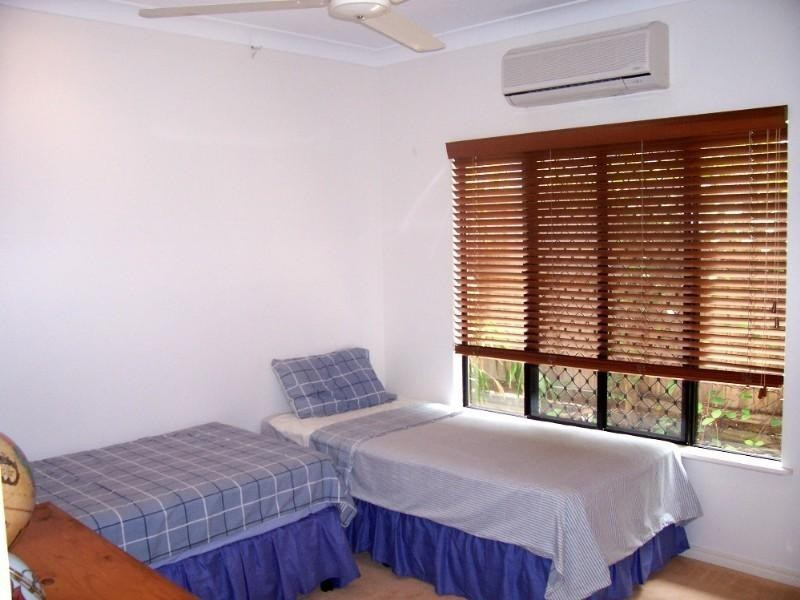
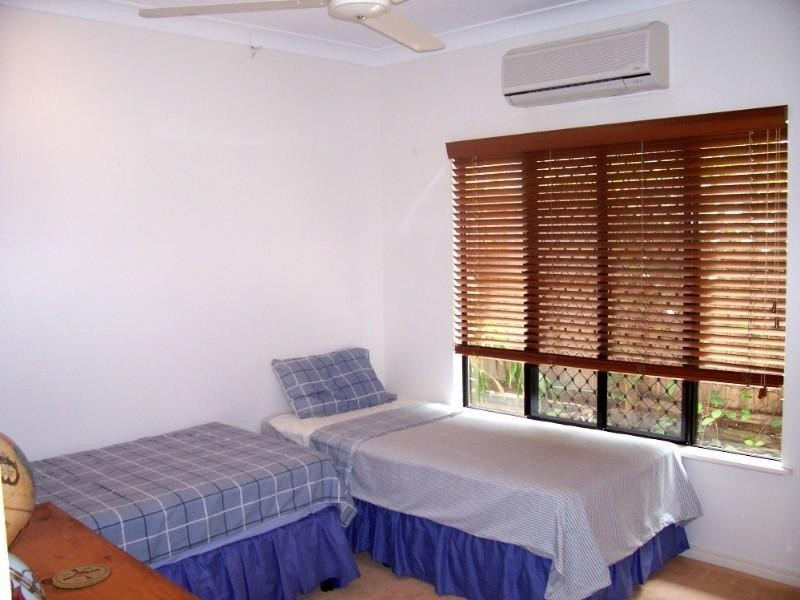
+ coaster [52,563,111,589]
